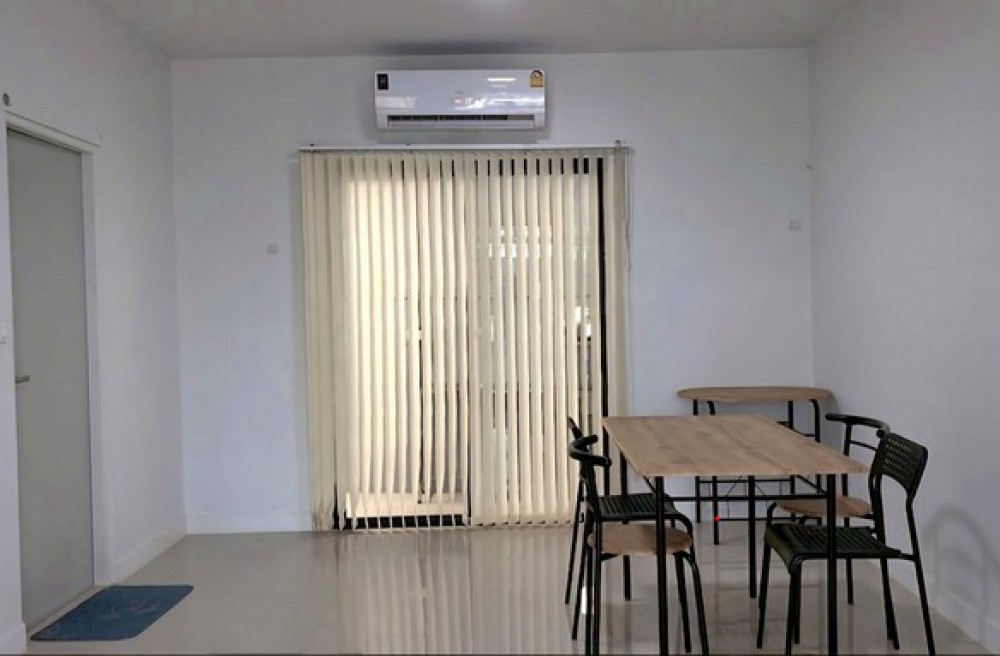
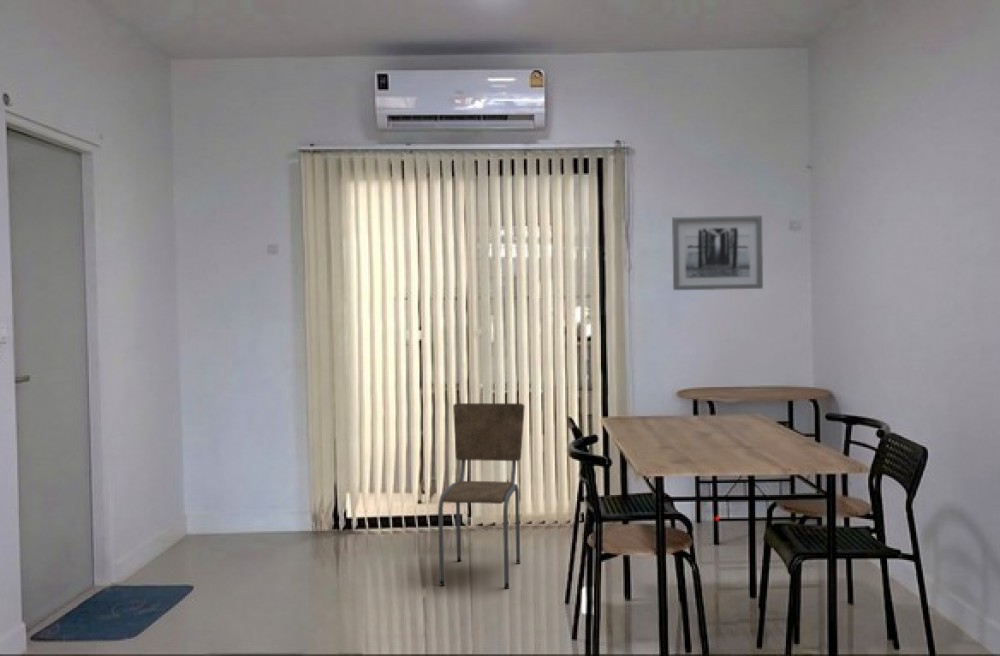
+ wall art [671,214,764,291]
+ dining chair [437,402,526,589]
